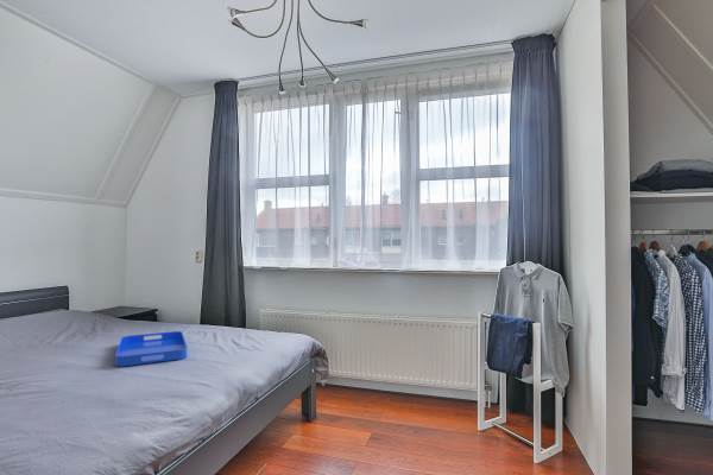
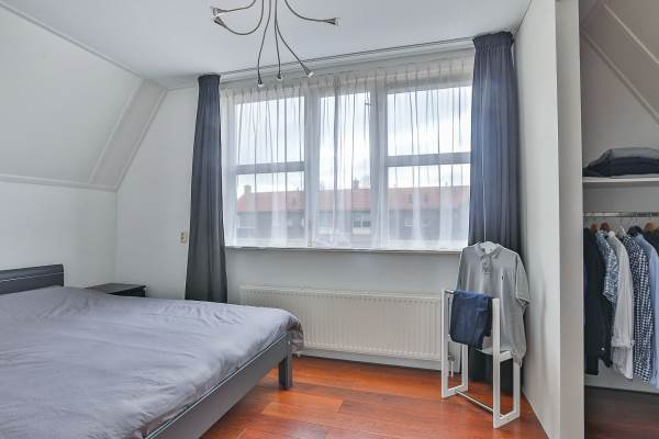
- serving tray [114,330,188,368]
